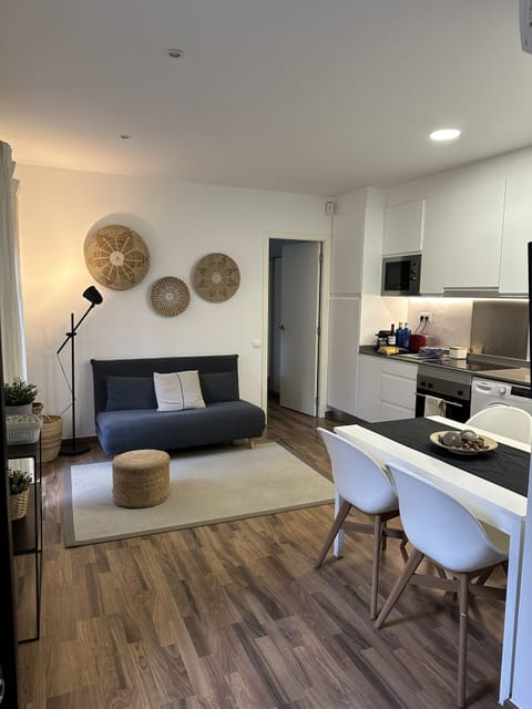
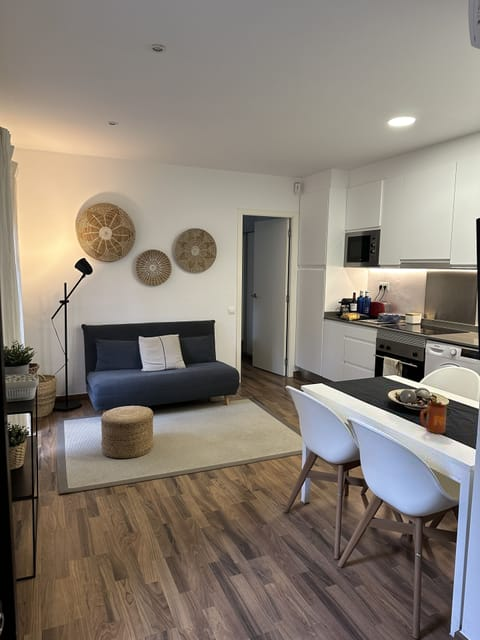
+ mug [419,402,448,435]
